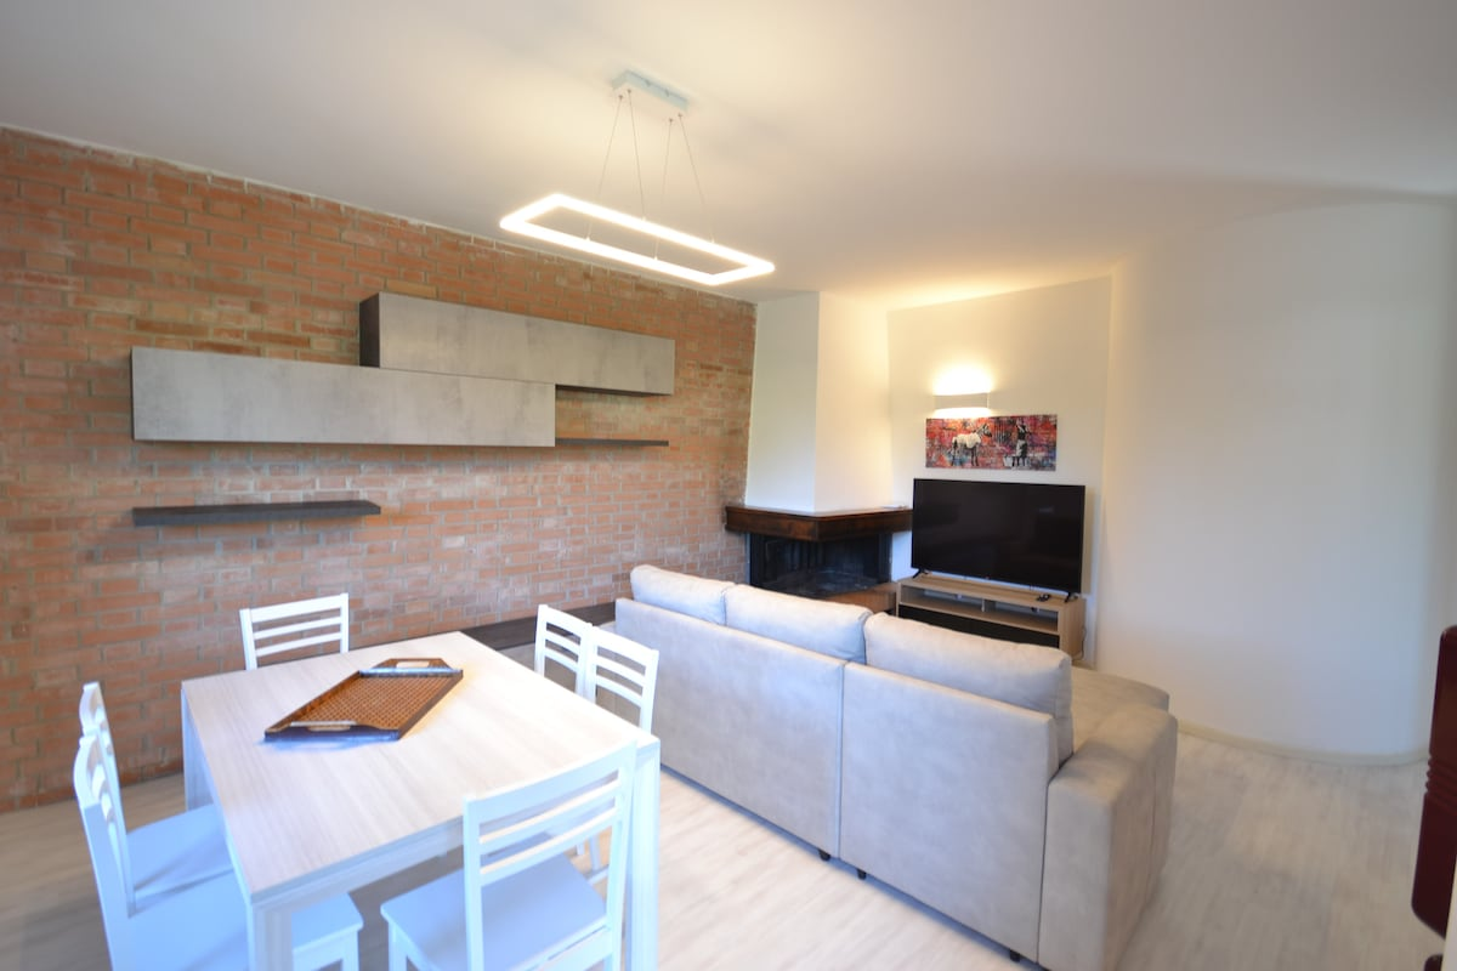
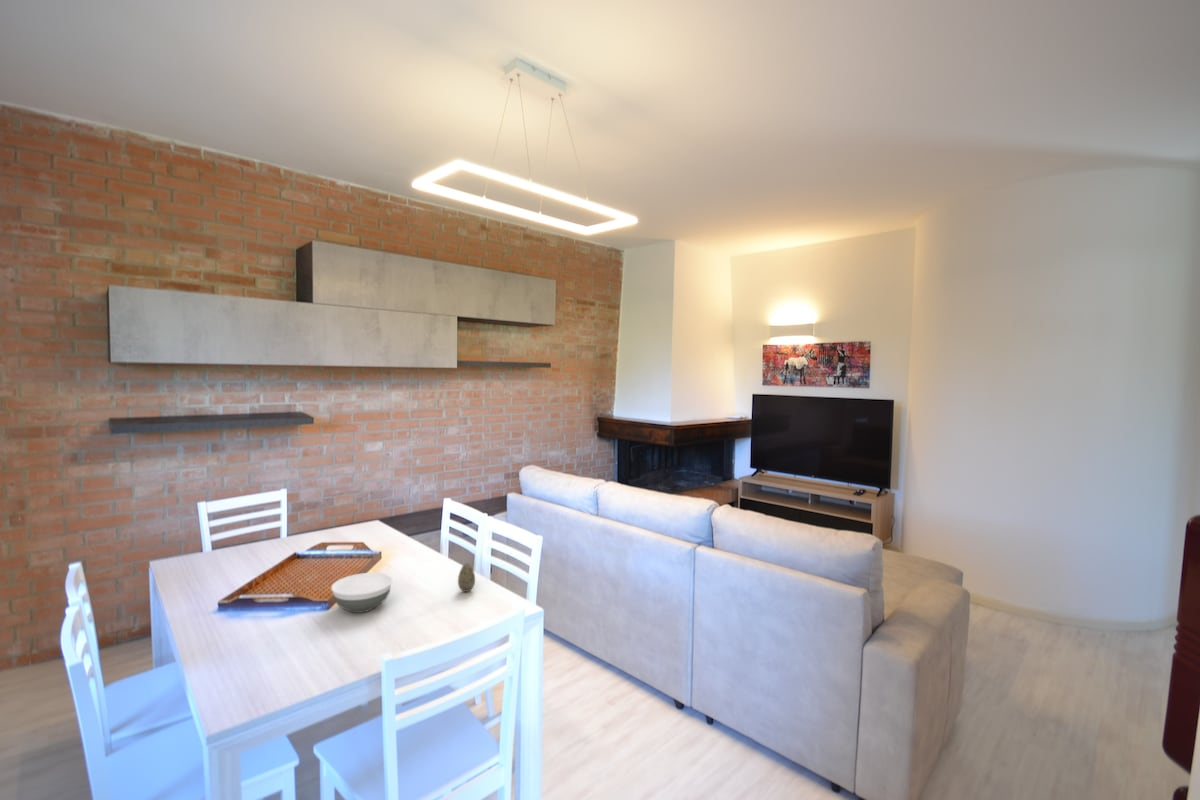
+ bowl [330,572,394,614]
+ decorative egg [457,562,476,593]
